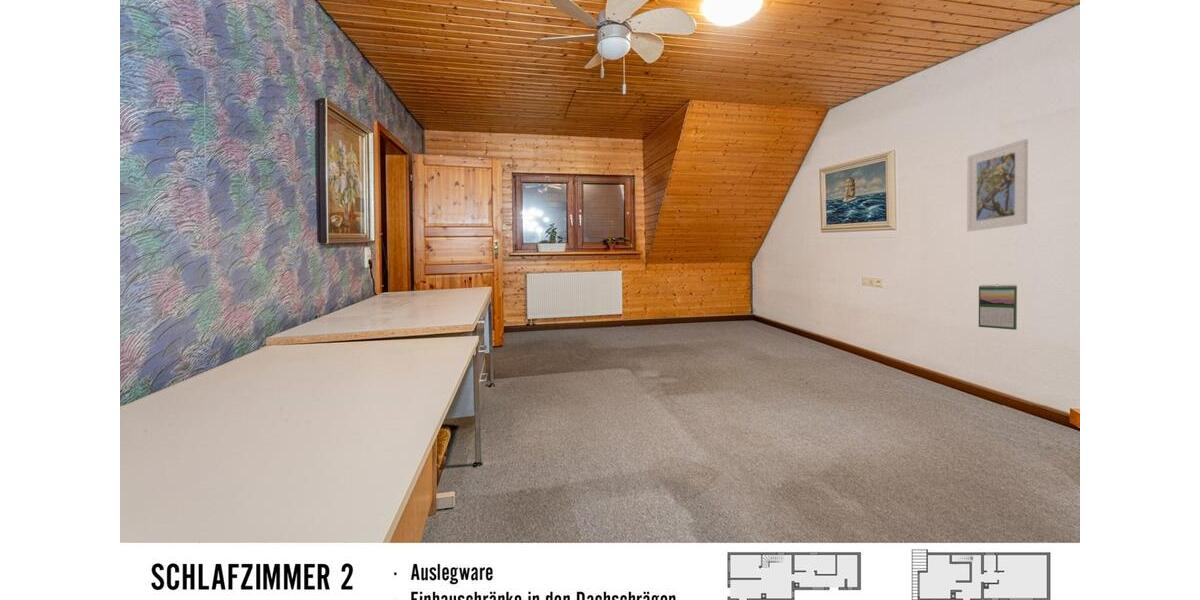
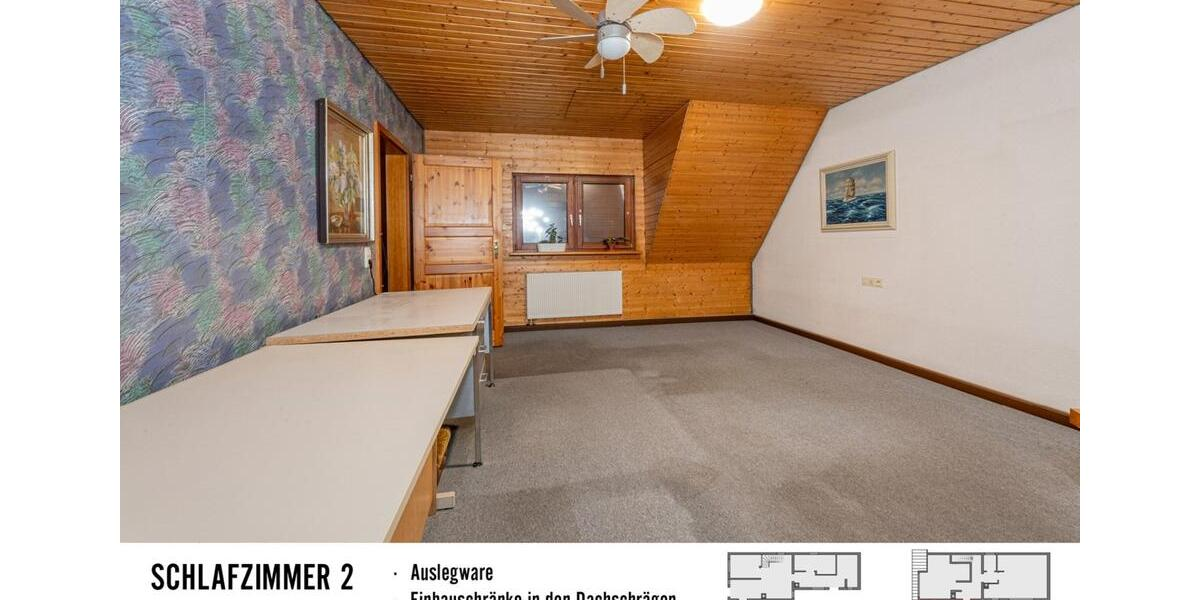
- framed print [966,138,1029,232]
- calendar [978,283,1018,331]
